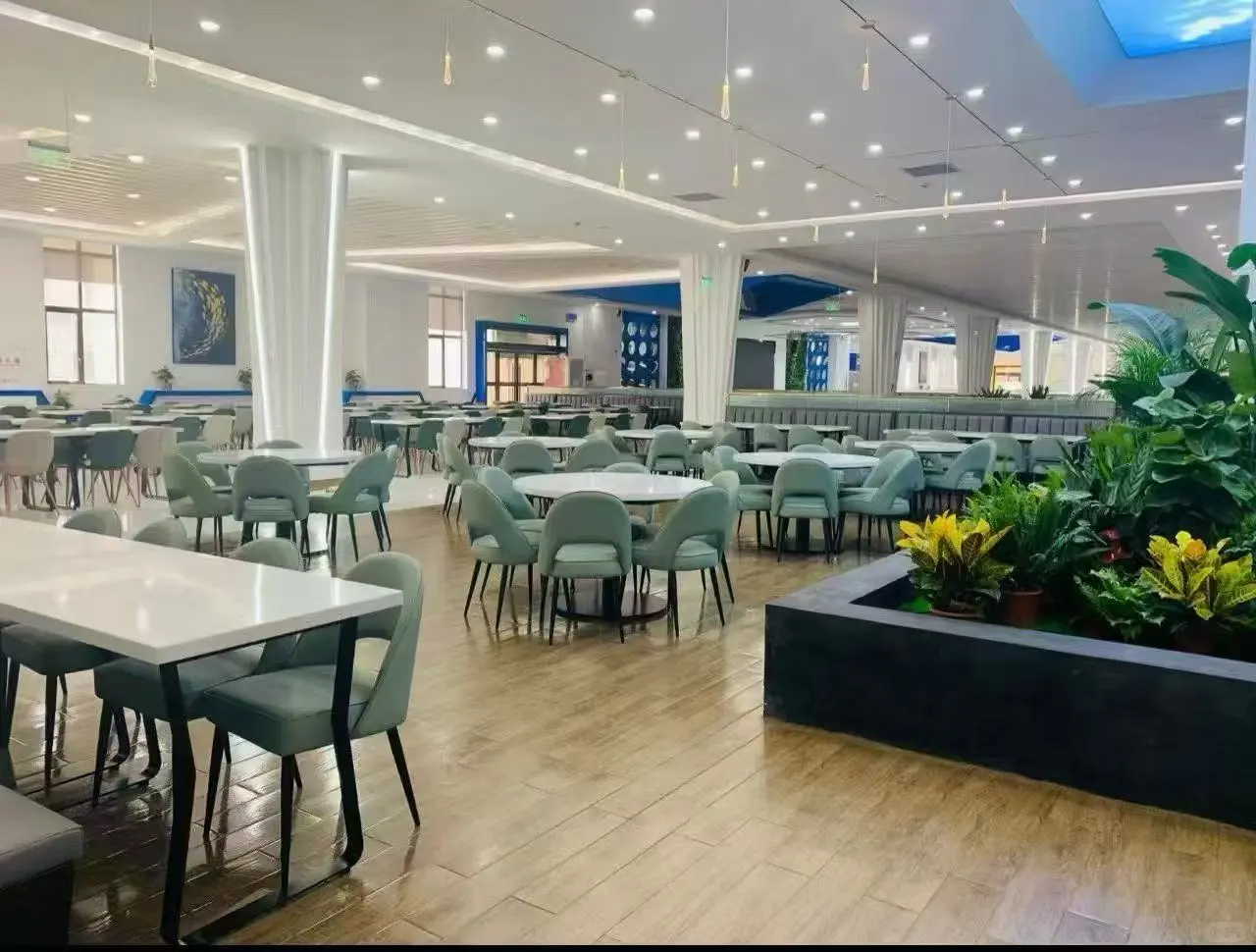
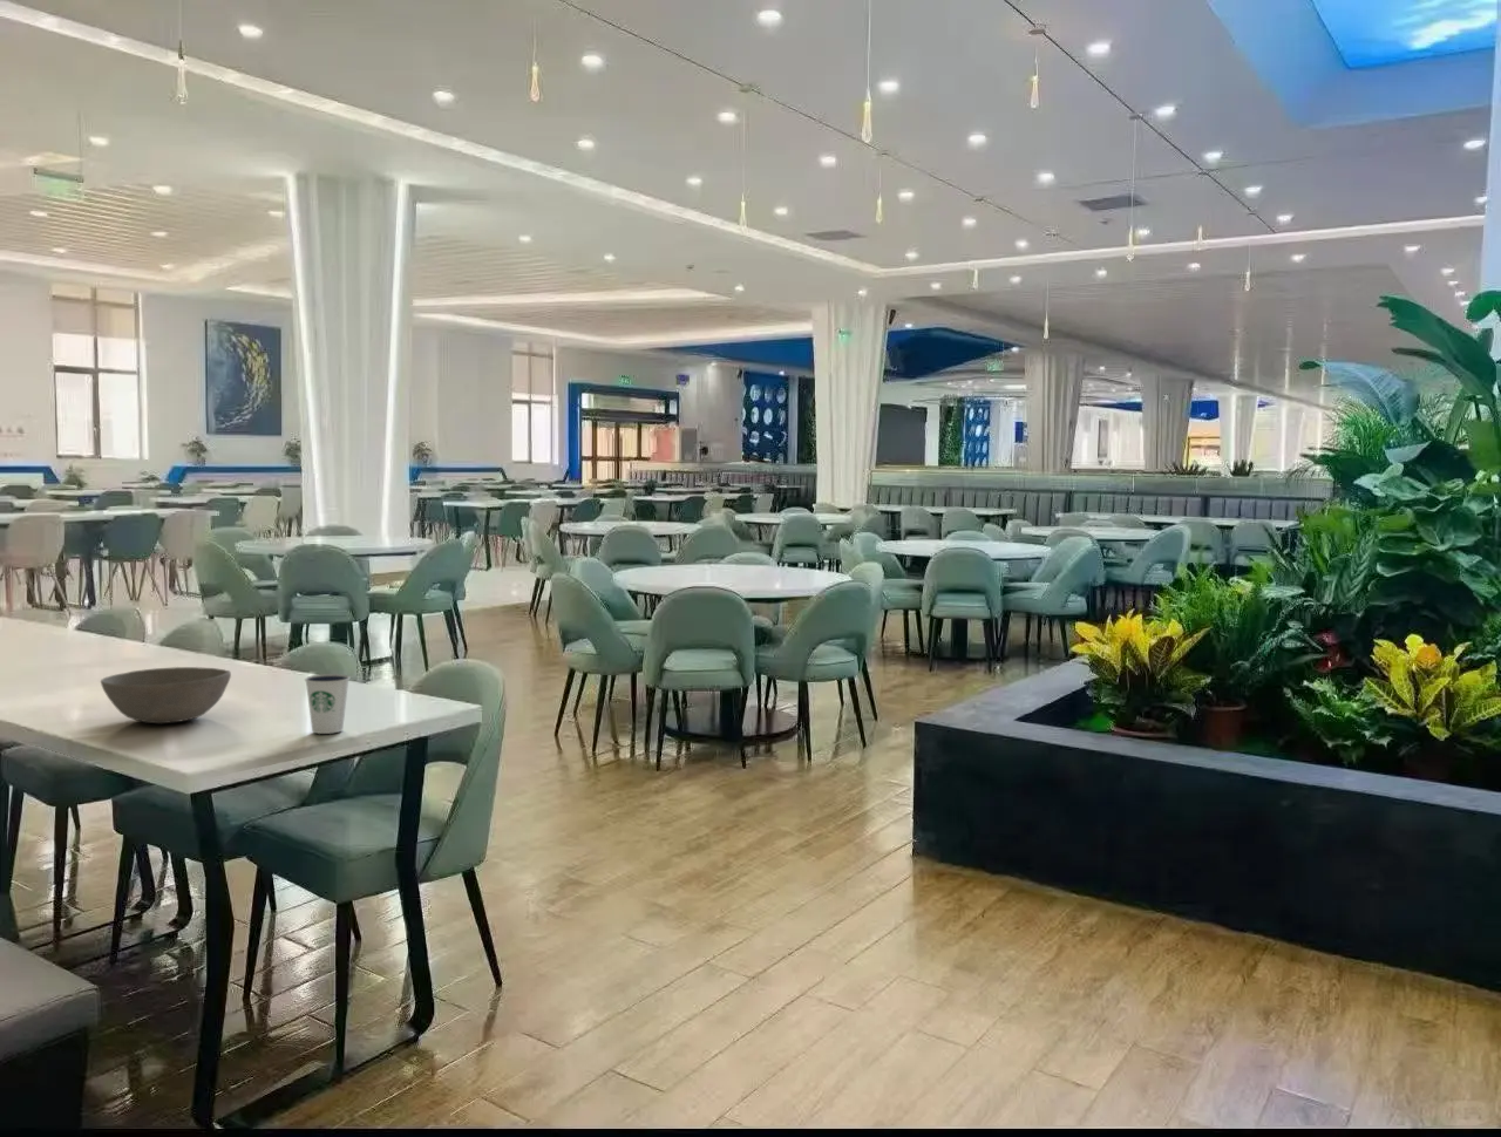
+ dixie cup [304,672,350,735]
+ bowl [99,665,232,725]
